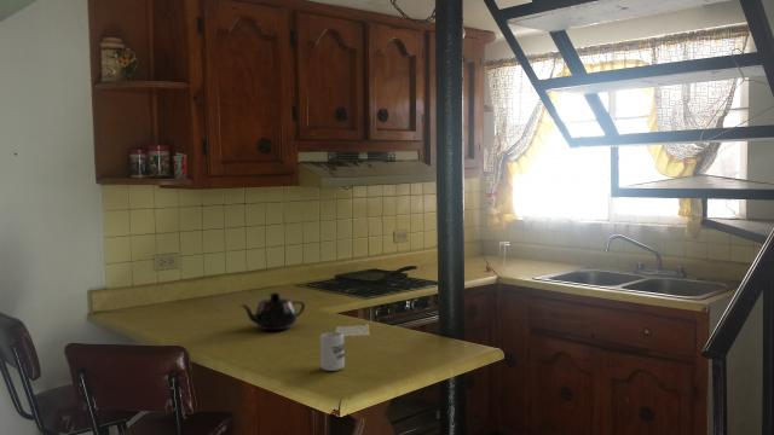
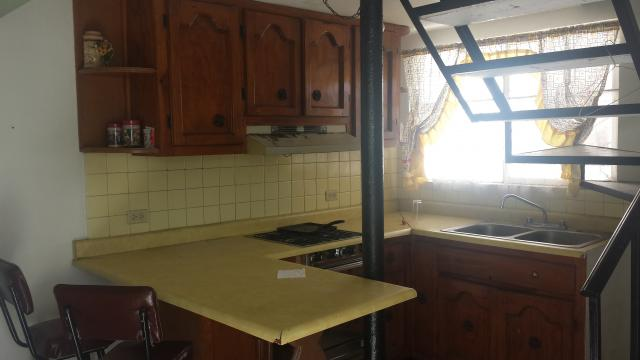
- teapot [241,291,306,331]
- cup [319,331,346,372]
